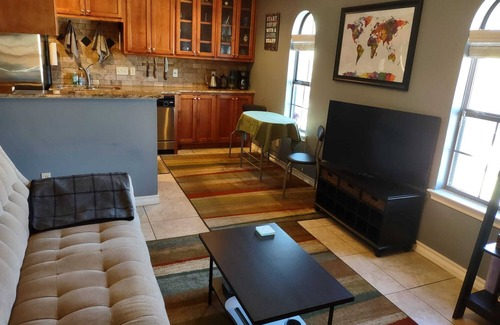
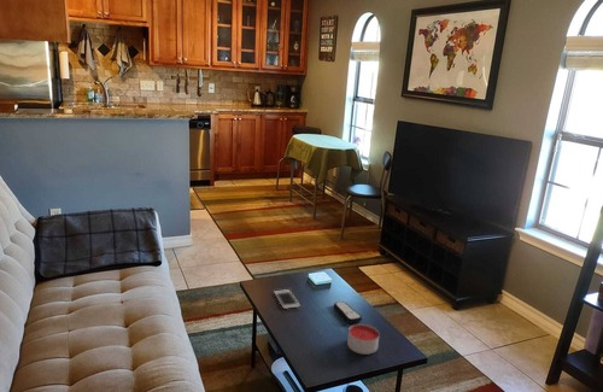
+ candle [346,323,380,356]
+ remote control [333,300,363,324]
+ cell phone [273,288,300,310]
